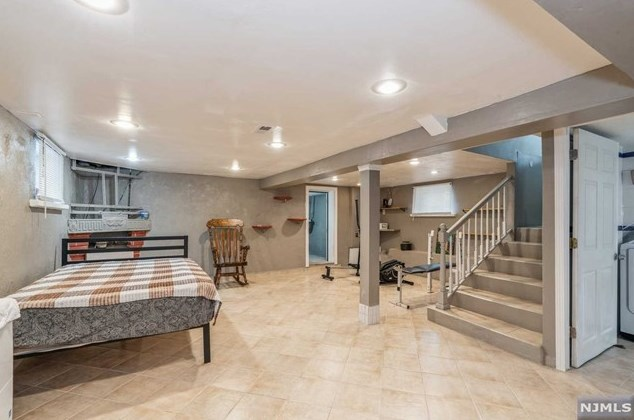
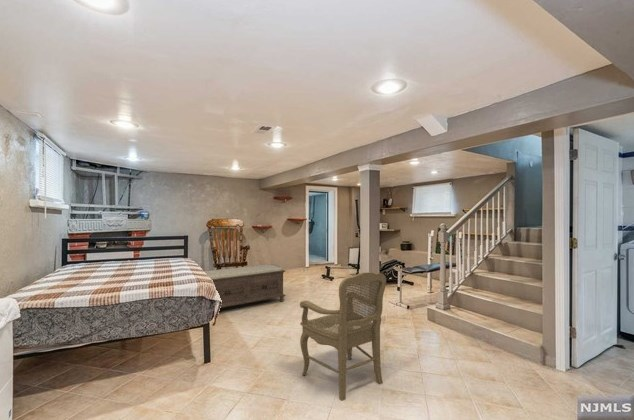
+ bench [203,263,287,309]
+ armchair [299,271,387,402]
